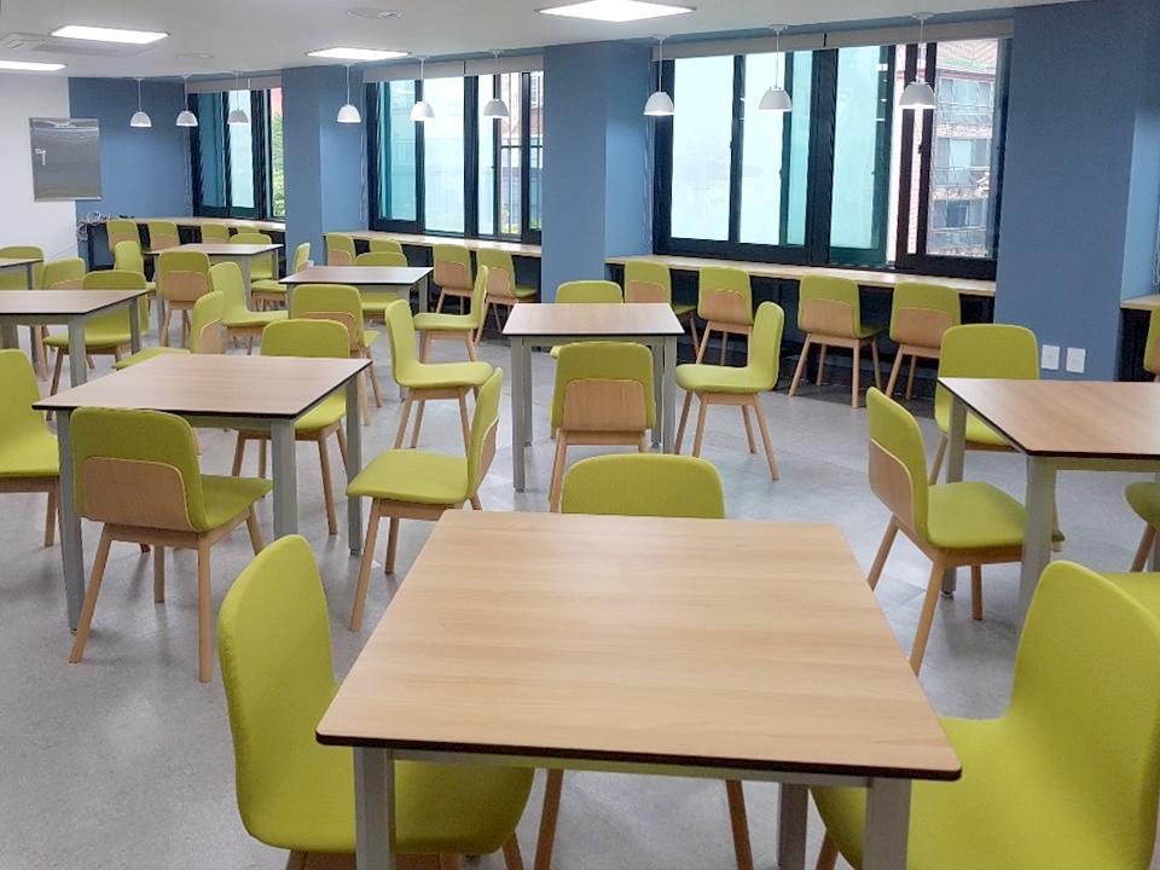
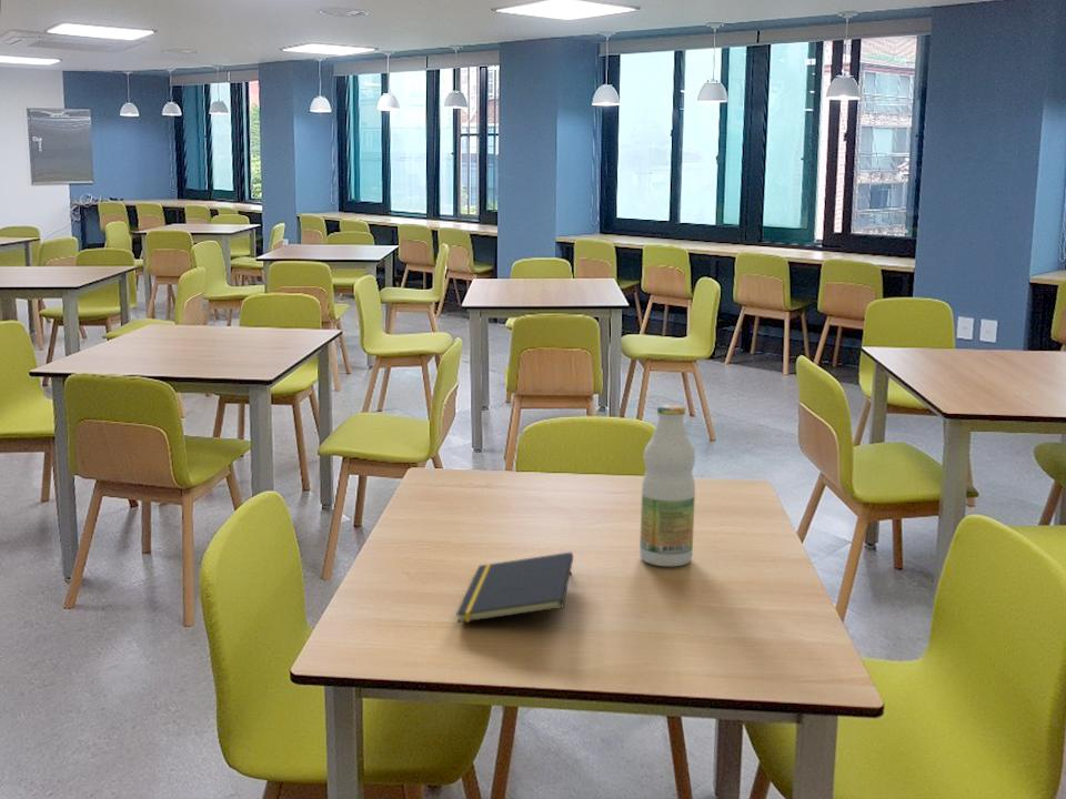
+ bottle [638,403,696,567]
+ notepad [455,552,574,624]
